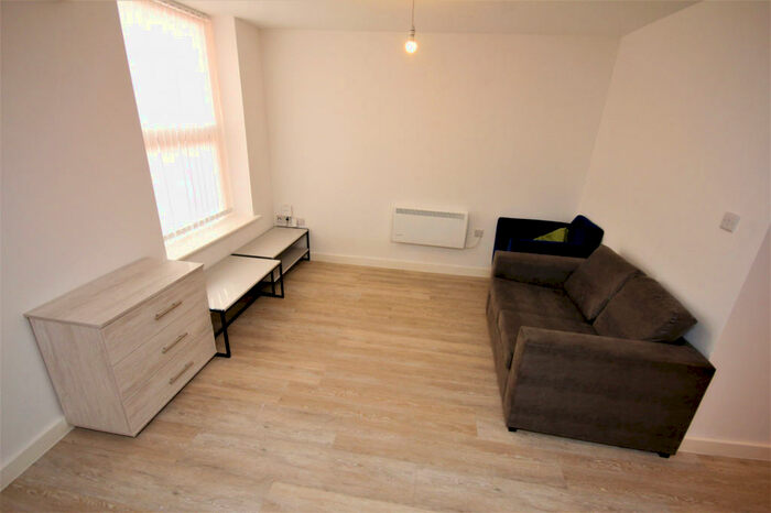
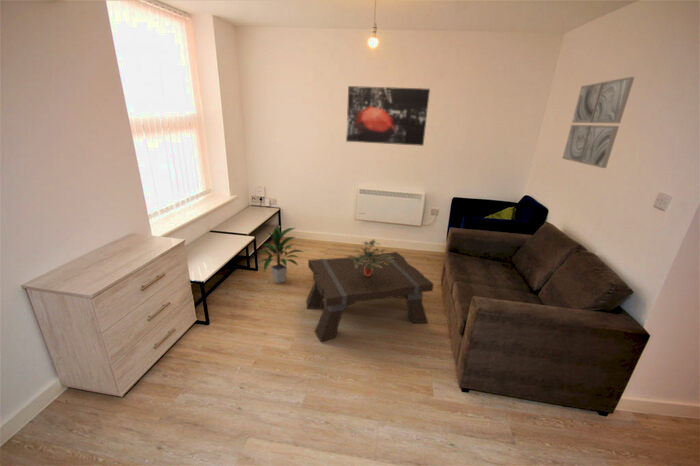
+ coffee table [305,251,434,342]
+ wall art [561,76,635,169]
+ potted plant [347,238,394,276]
+ indoor plant [258,224,304,284]
+ wall art [345,85,431,147]
